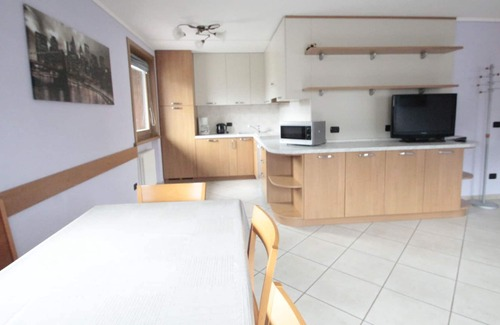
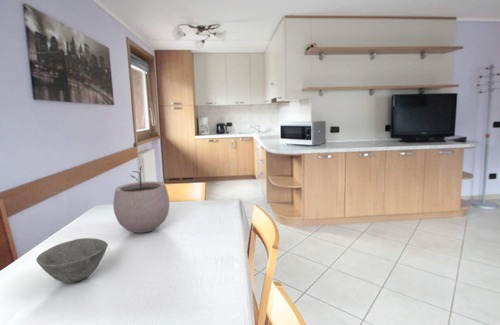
+ bowl [36,237,109,284]
+ plant pot [112,164,170,234]
